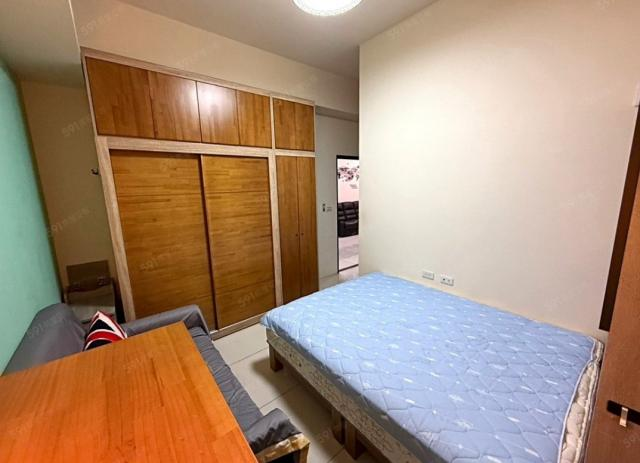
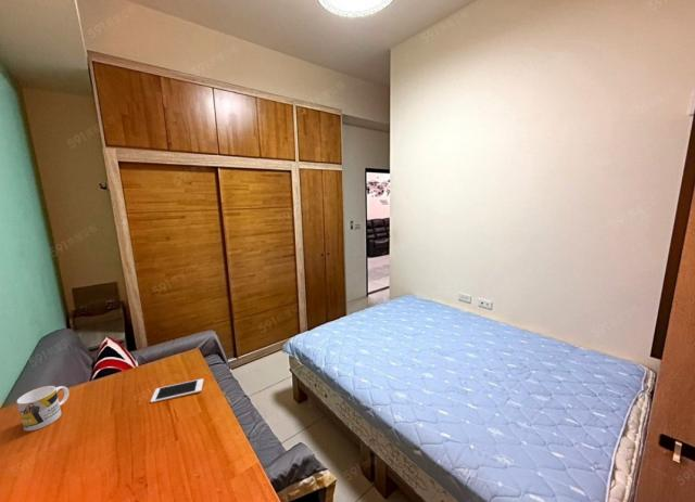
+ mug [16,385,70,432]
+ cell phone [150,377,204,404]
